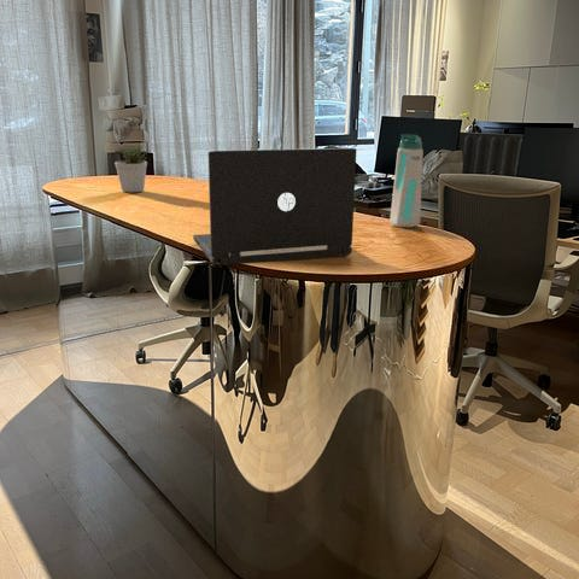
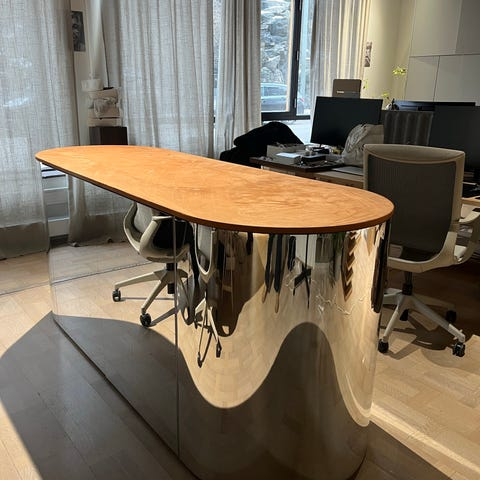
- laptop [192,147,357,267]
- potted plant [113,142,148,194]
- water bottle [388,133,425,229]
